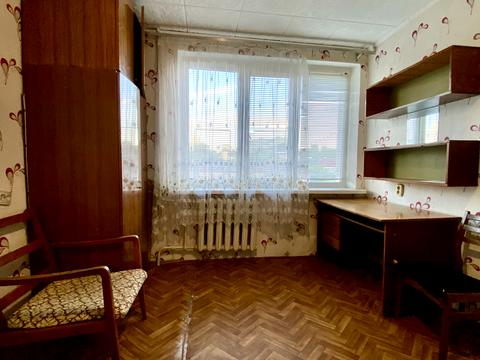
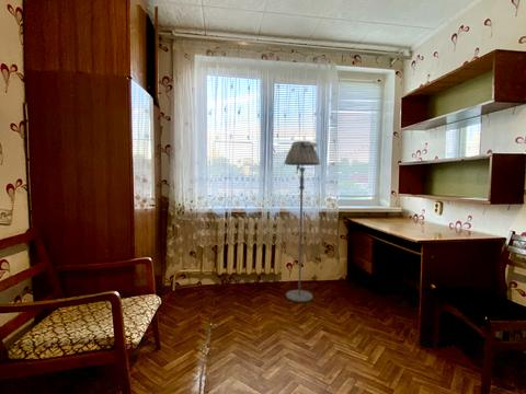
+ floor lamp [284,140,321,303]
